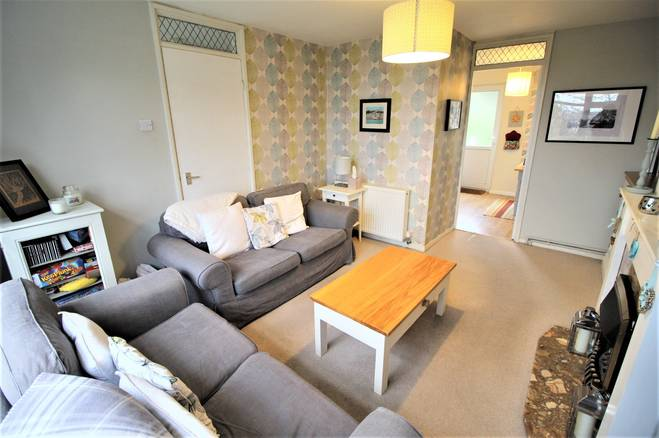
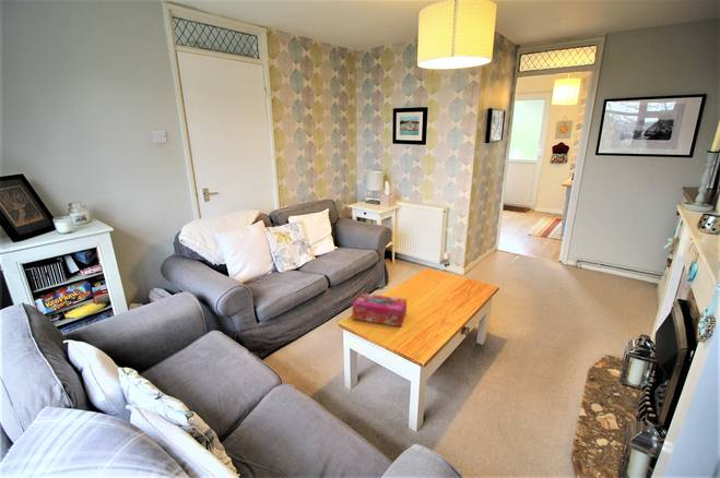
+ tissue box [352,292,408,327]
